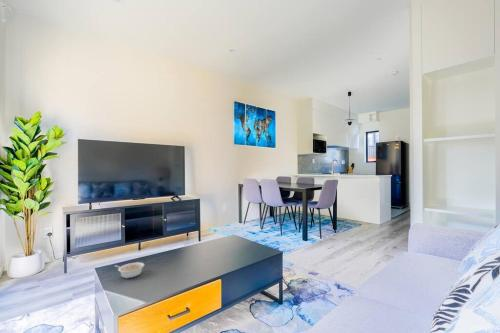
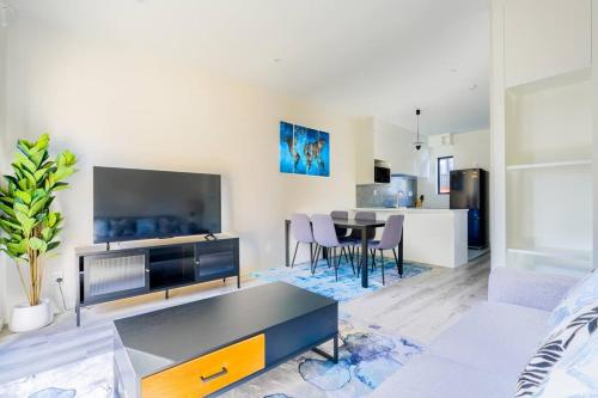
- legume [114,261,145,279]
